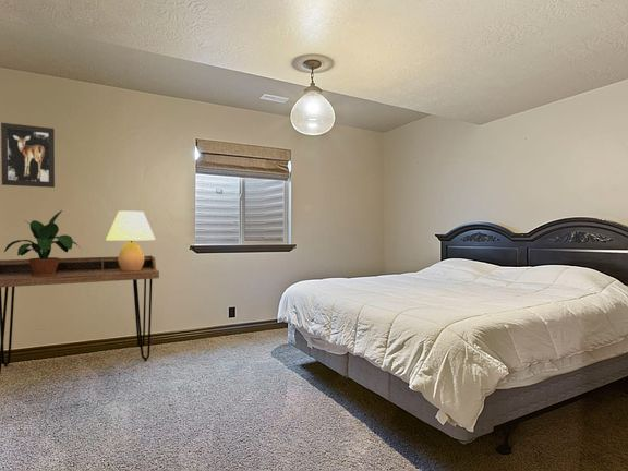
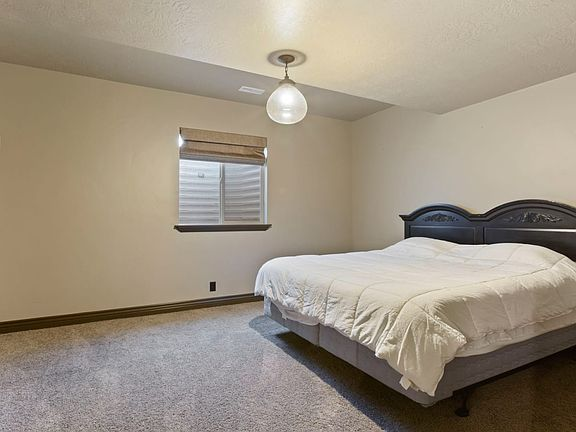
- table lamp [105,210,157,271]
- desk [0,255,160,375]
- potted plant [3,209,83,276]
- wall art [0,122,56,189]
